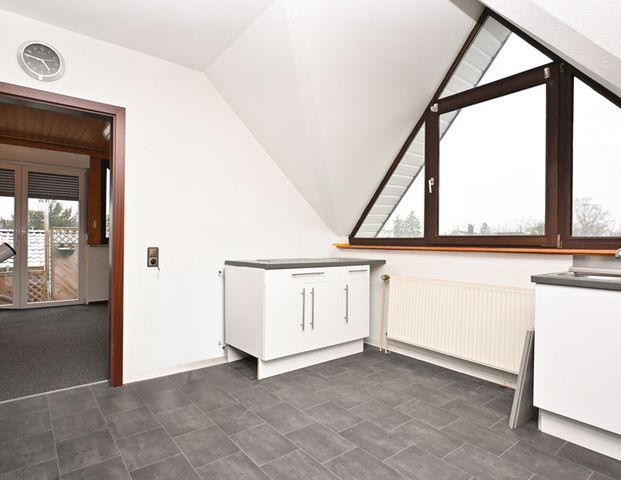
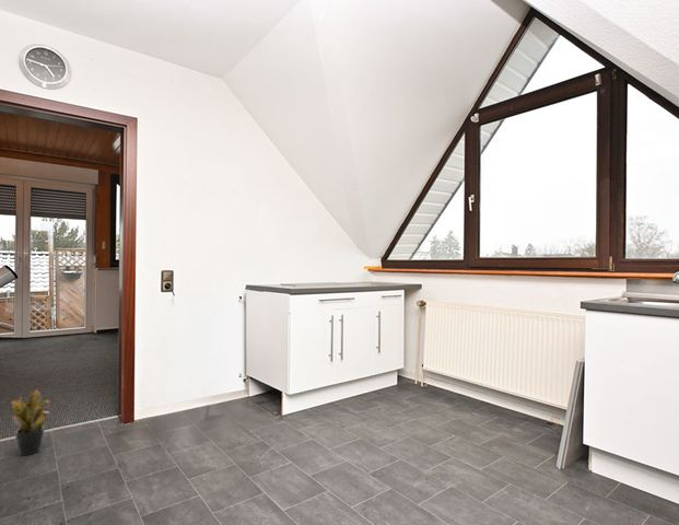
+ potted plant [10,388,51,457]
